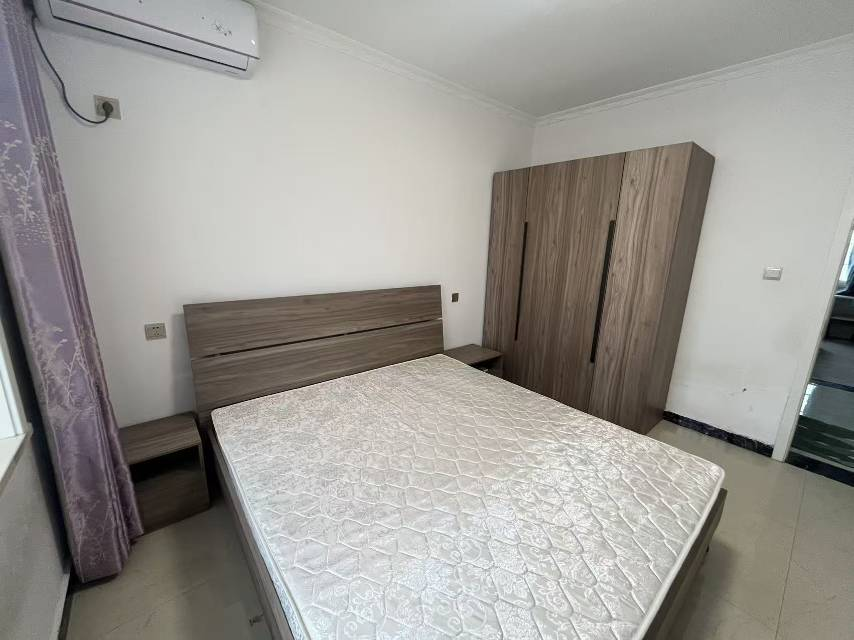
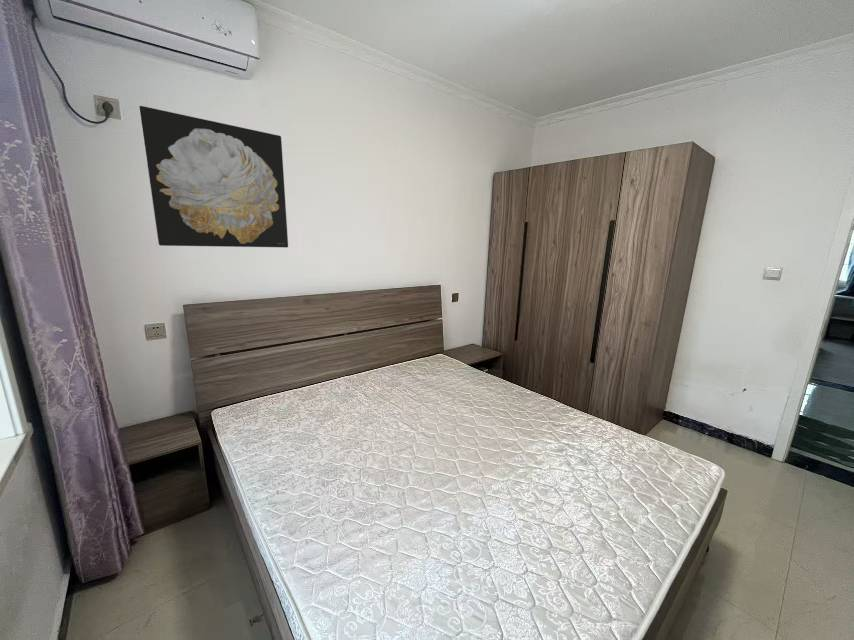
+ wall art [138,105,289,248]
